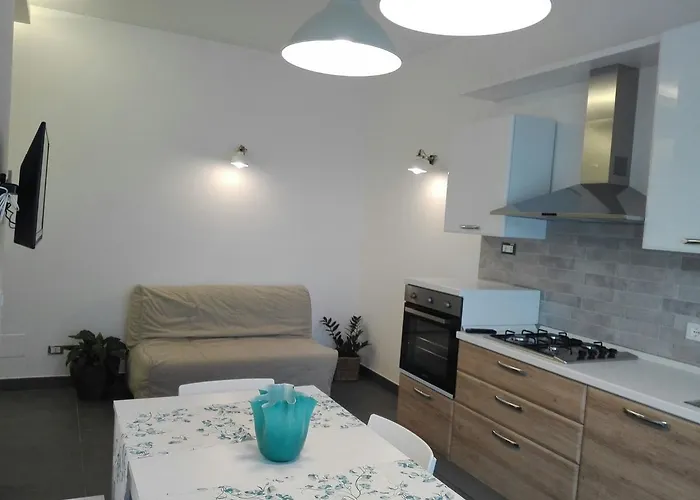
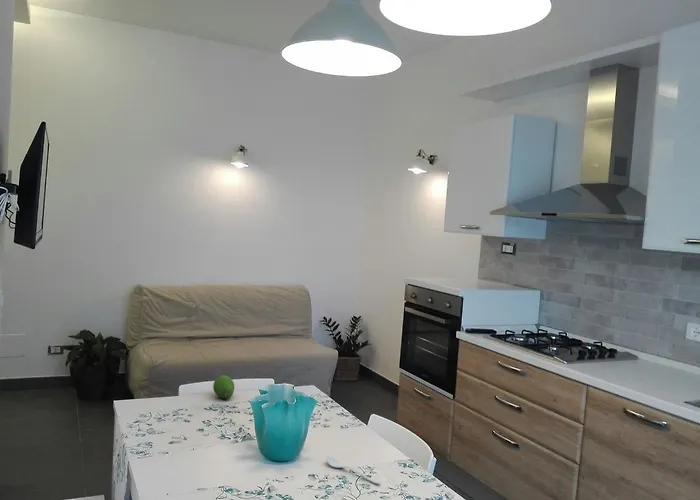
+ spoon [325,455,382,485]
+ fruit [212,374,235,399]
